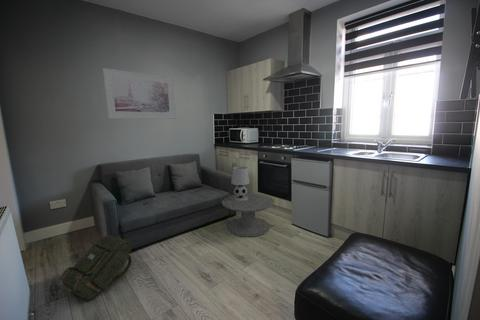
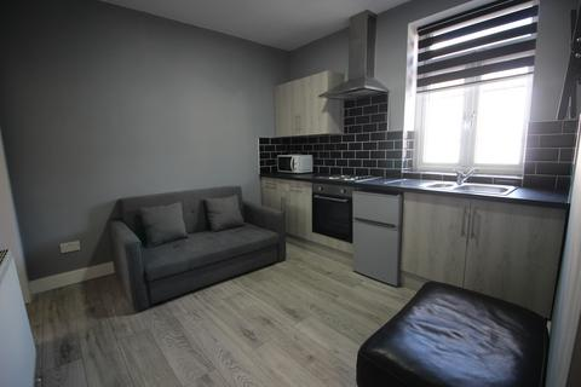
- backpack [59,235,134,301]
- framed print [102,67,177,120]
- table lamp [230,166,250,201]
- side table [221,192,275,238]
